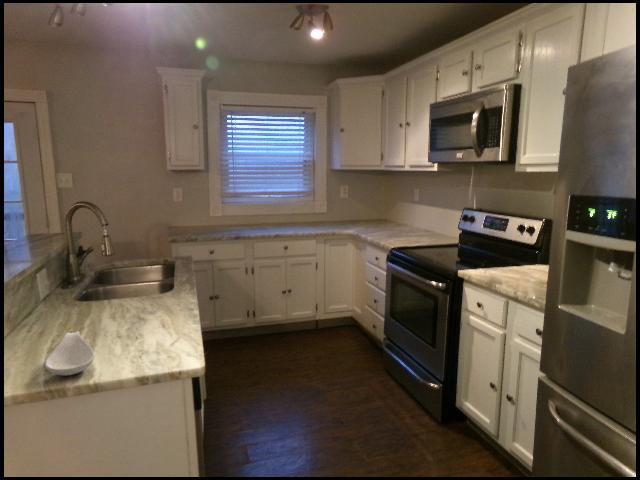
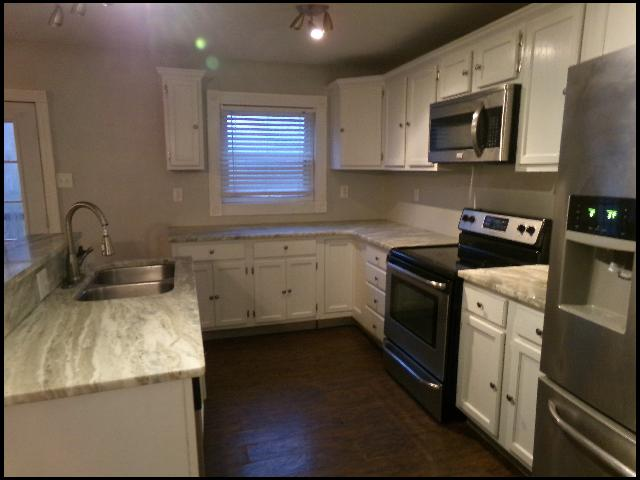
- spoon rest [44,331,96,376]
